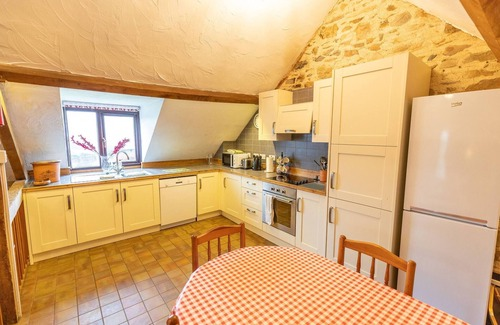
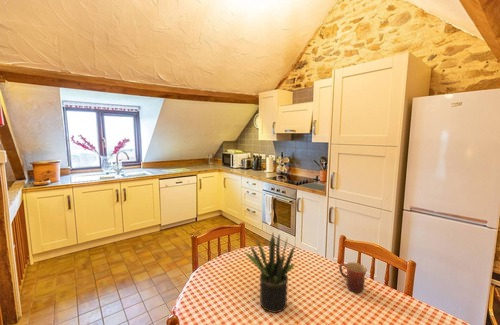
+ potted plant [244,232,296,314]
+ mug [338,261,368,294]
